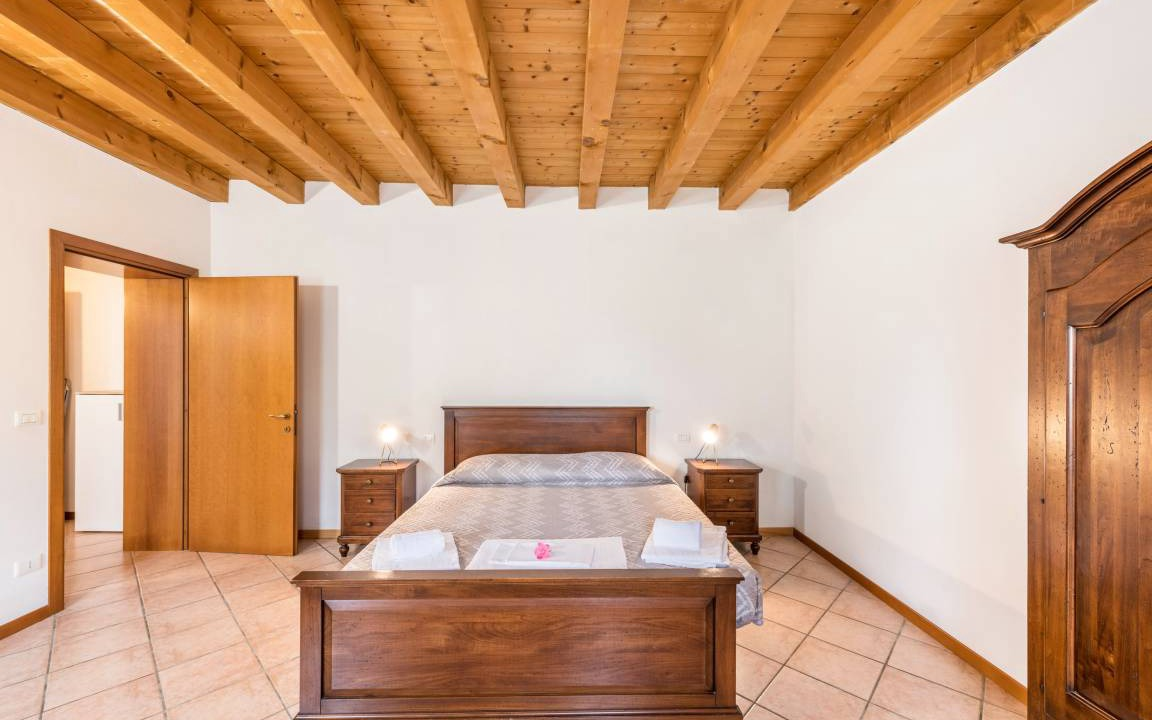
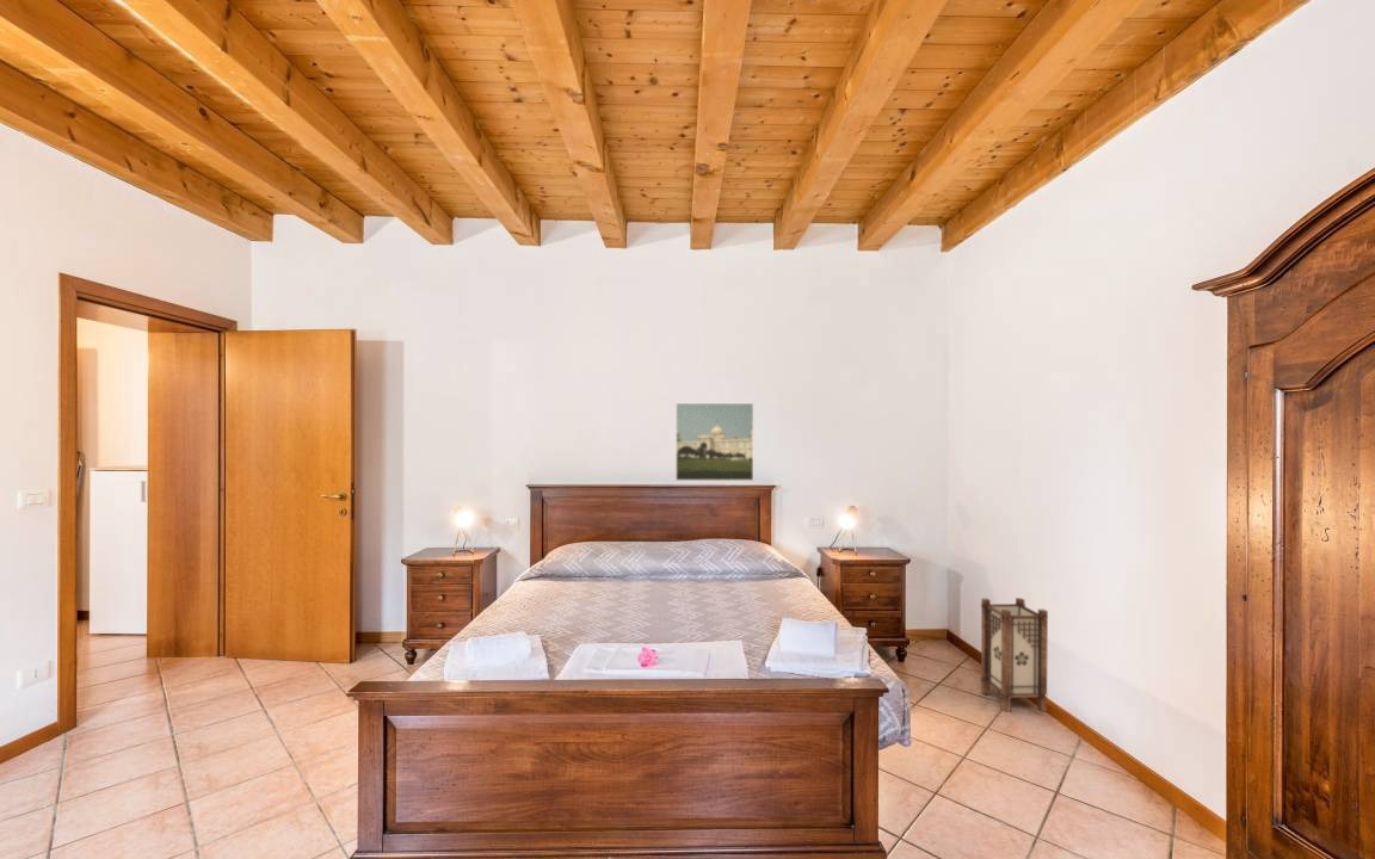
+ lantern [979,597,1049,713]
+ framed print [674,402,754,482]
